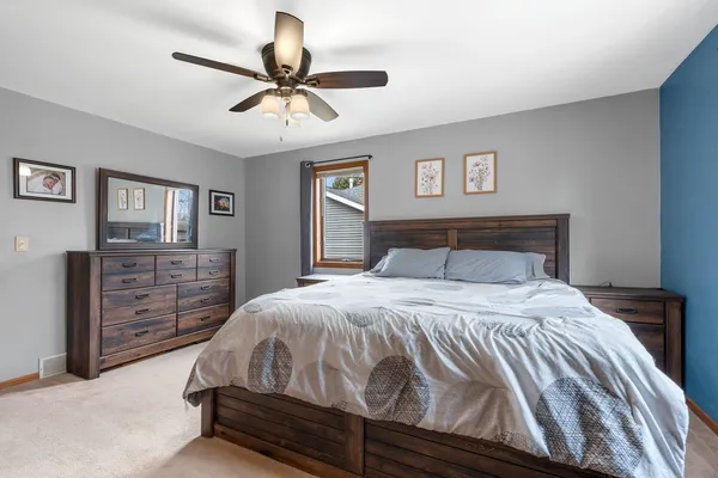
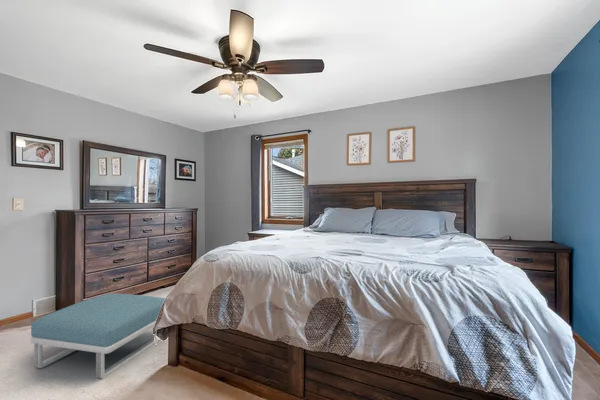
+ footstool [30,293,166,380]
